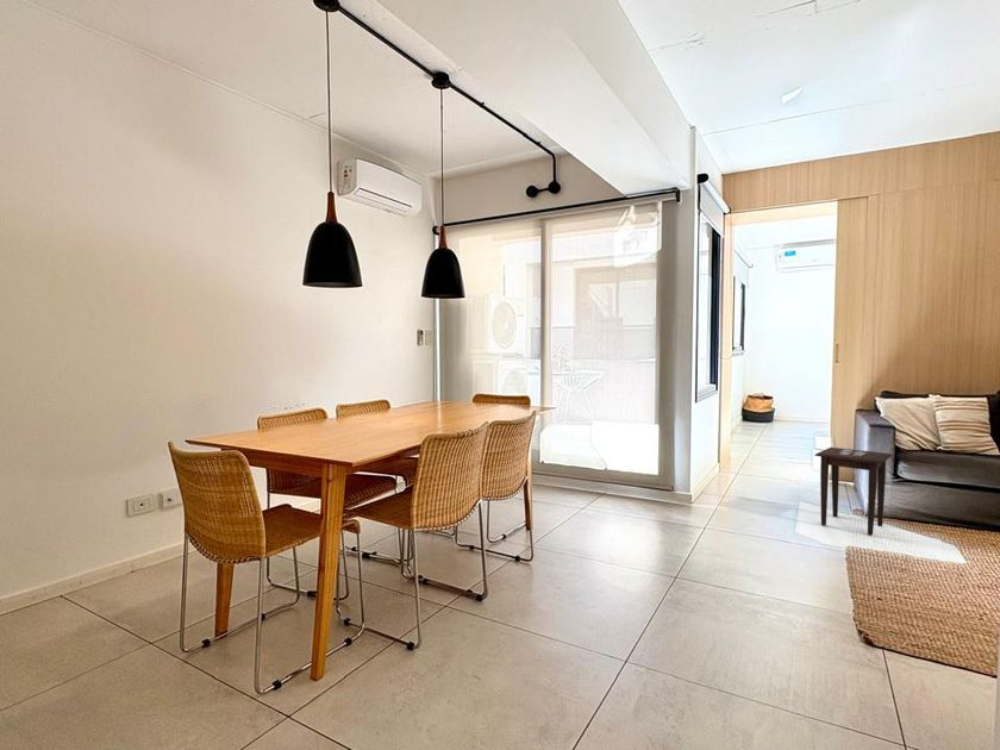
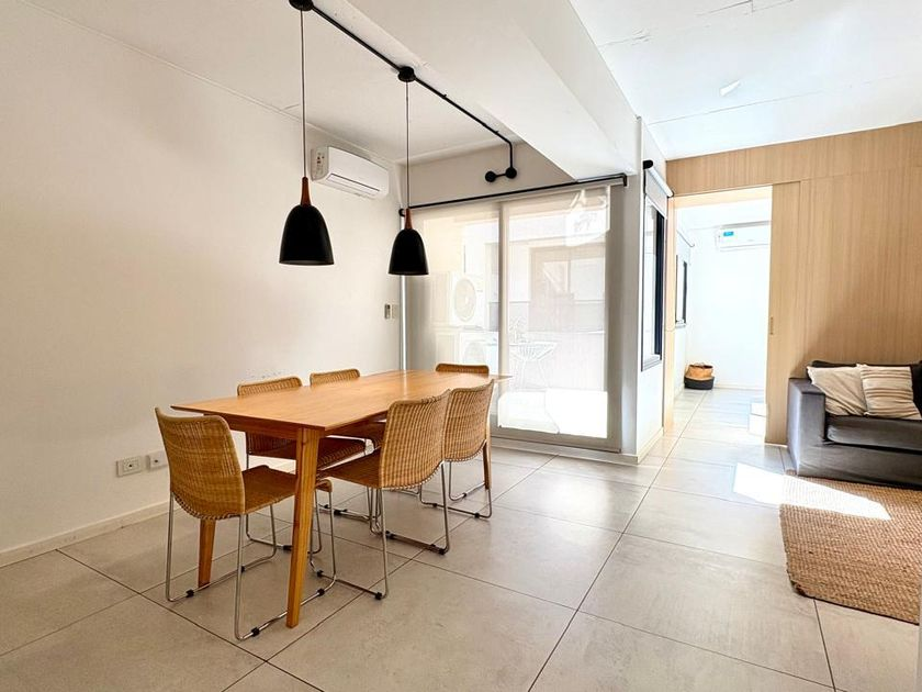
- side table [813,446,894,537]
